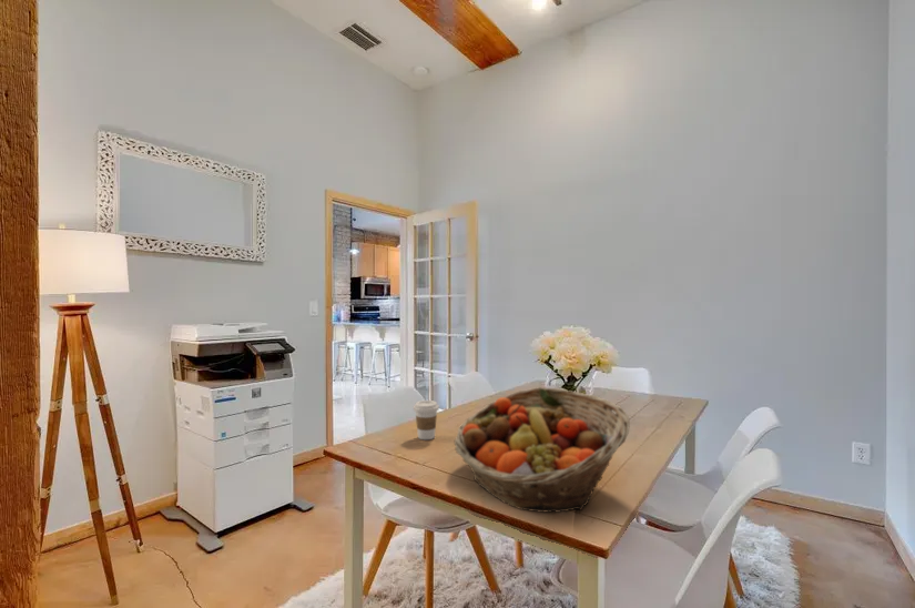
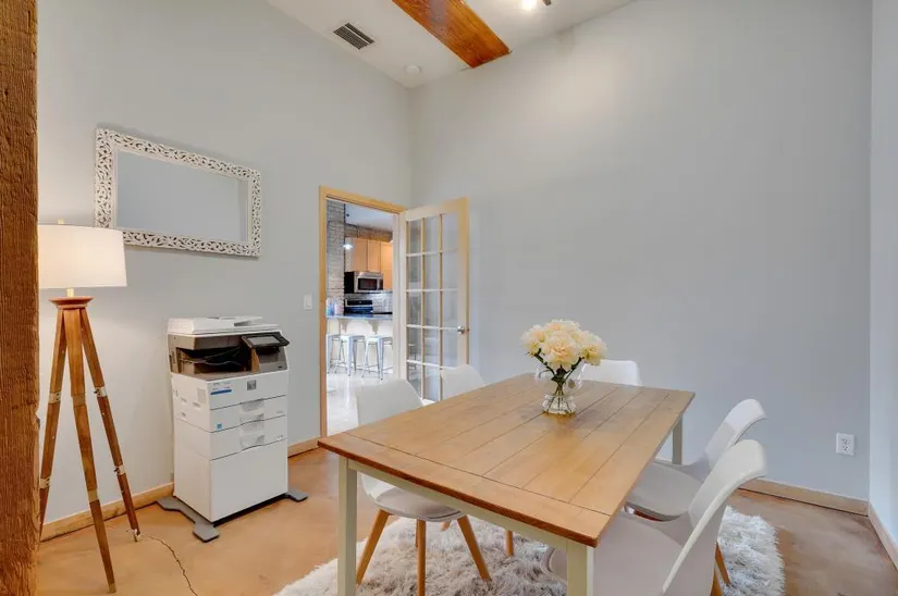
- coffee cup [413,399,440,440]
- fruit basket [454,386,631,514]
